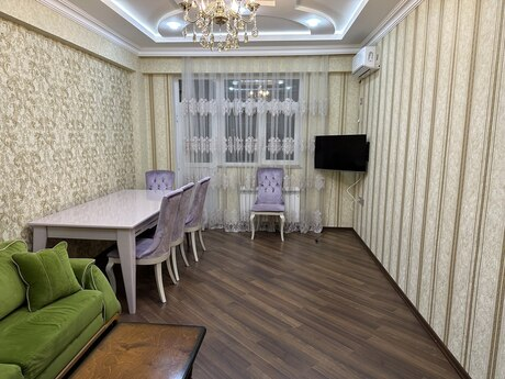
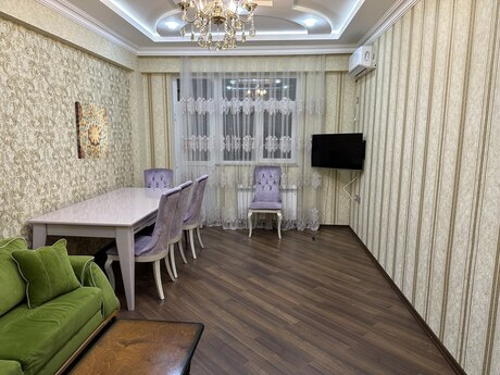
+ wall art [74,100,110,160]
